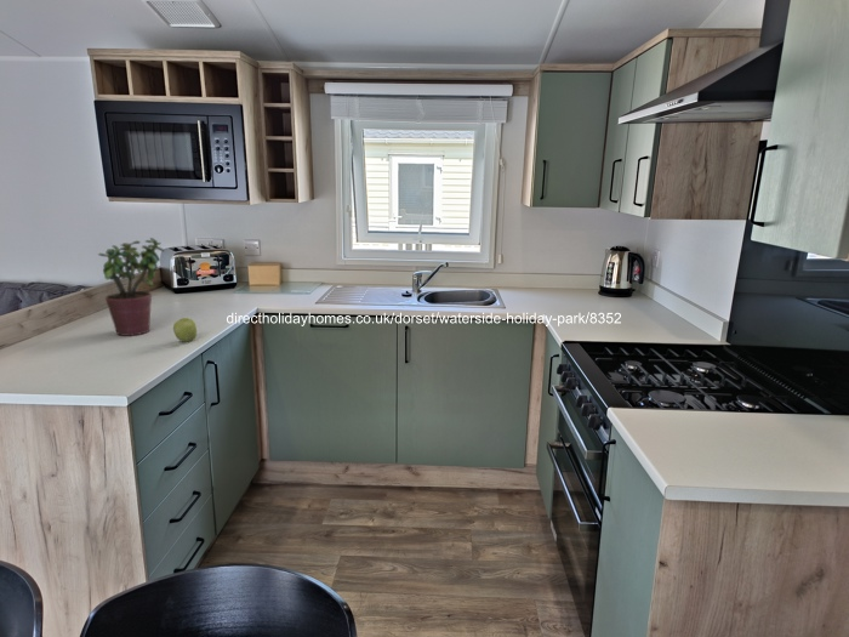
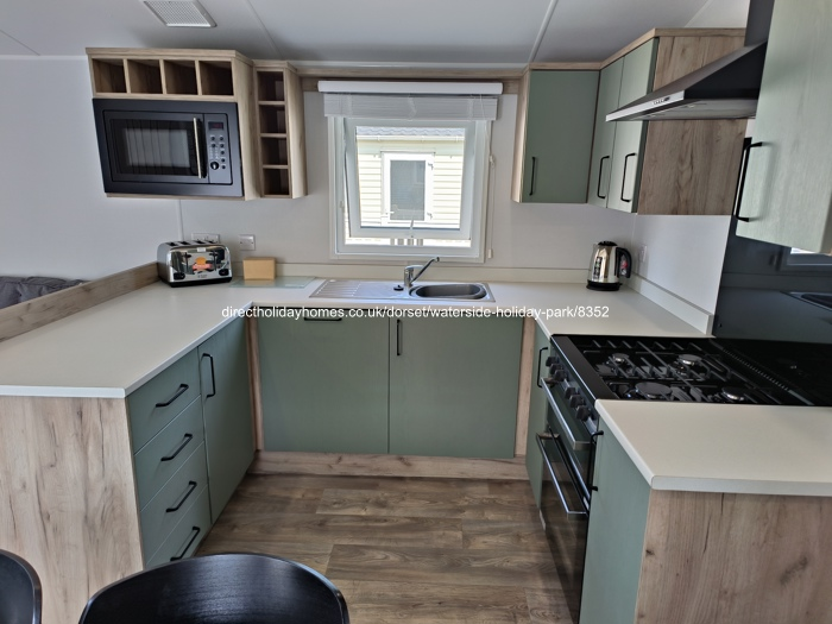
- apple [172,317,198,343]
- potted plant [97,237,165,337]
